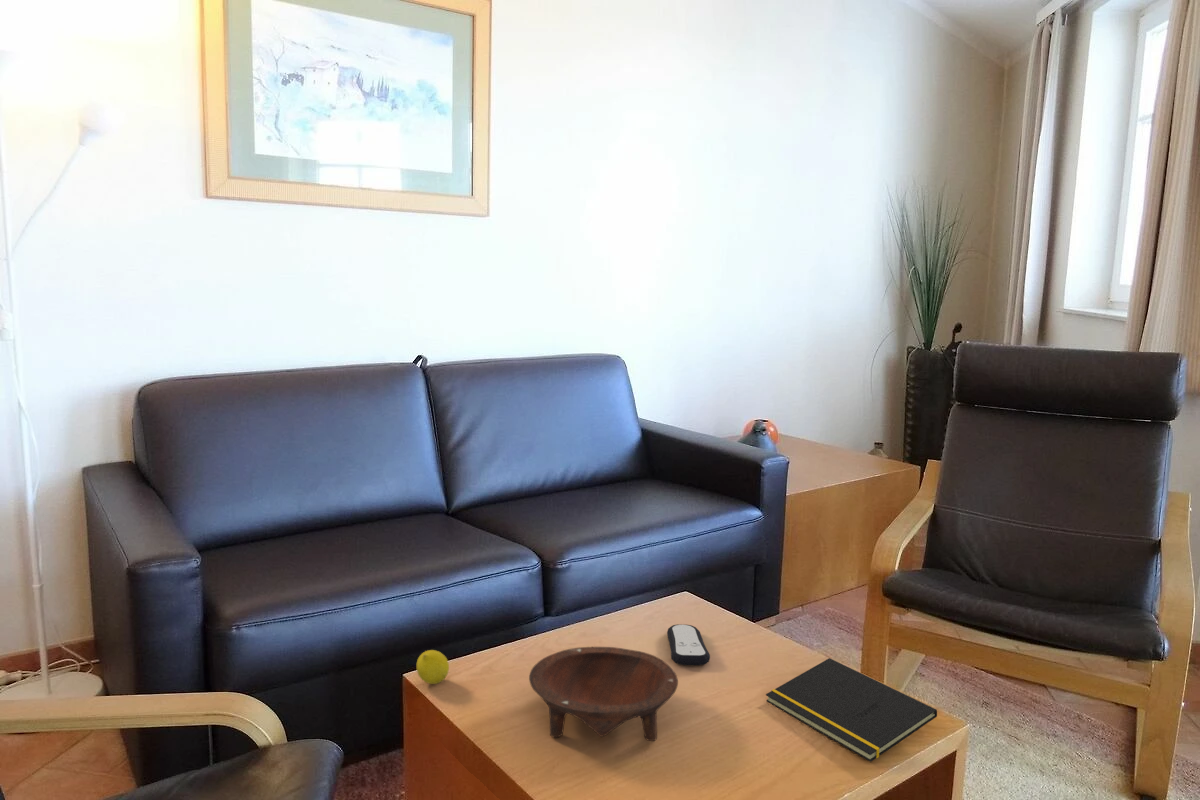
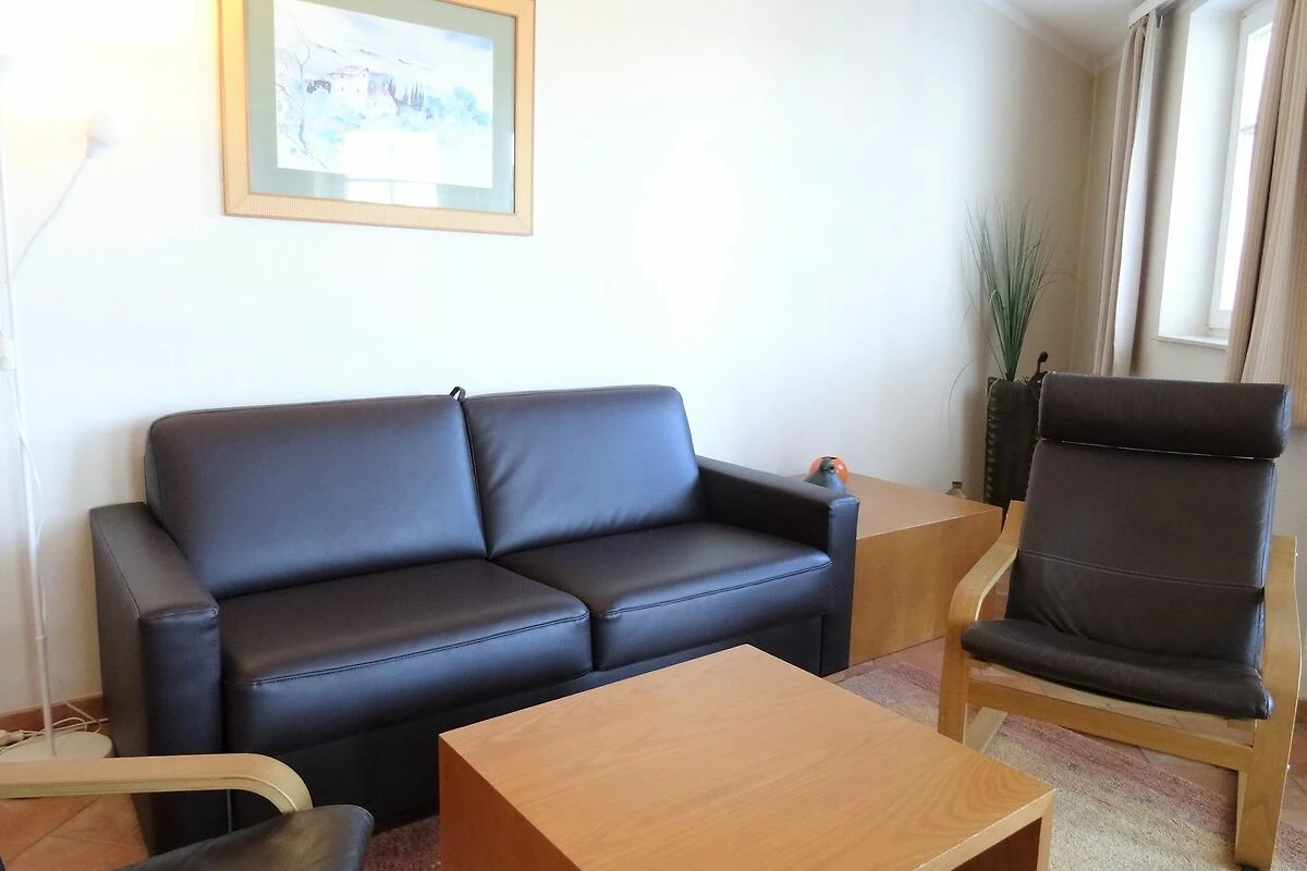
- fruit [416,649,450,685]
- bowl [528,646,679,742]
- remote control [666,623,711,666]
- notepad [765,657,938,763]
